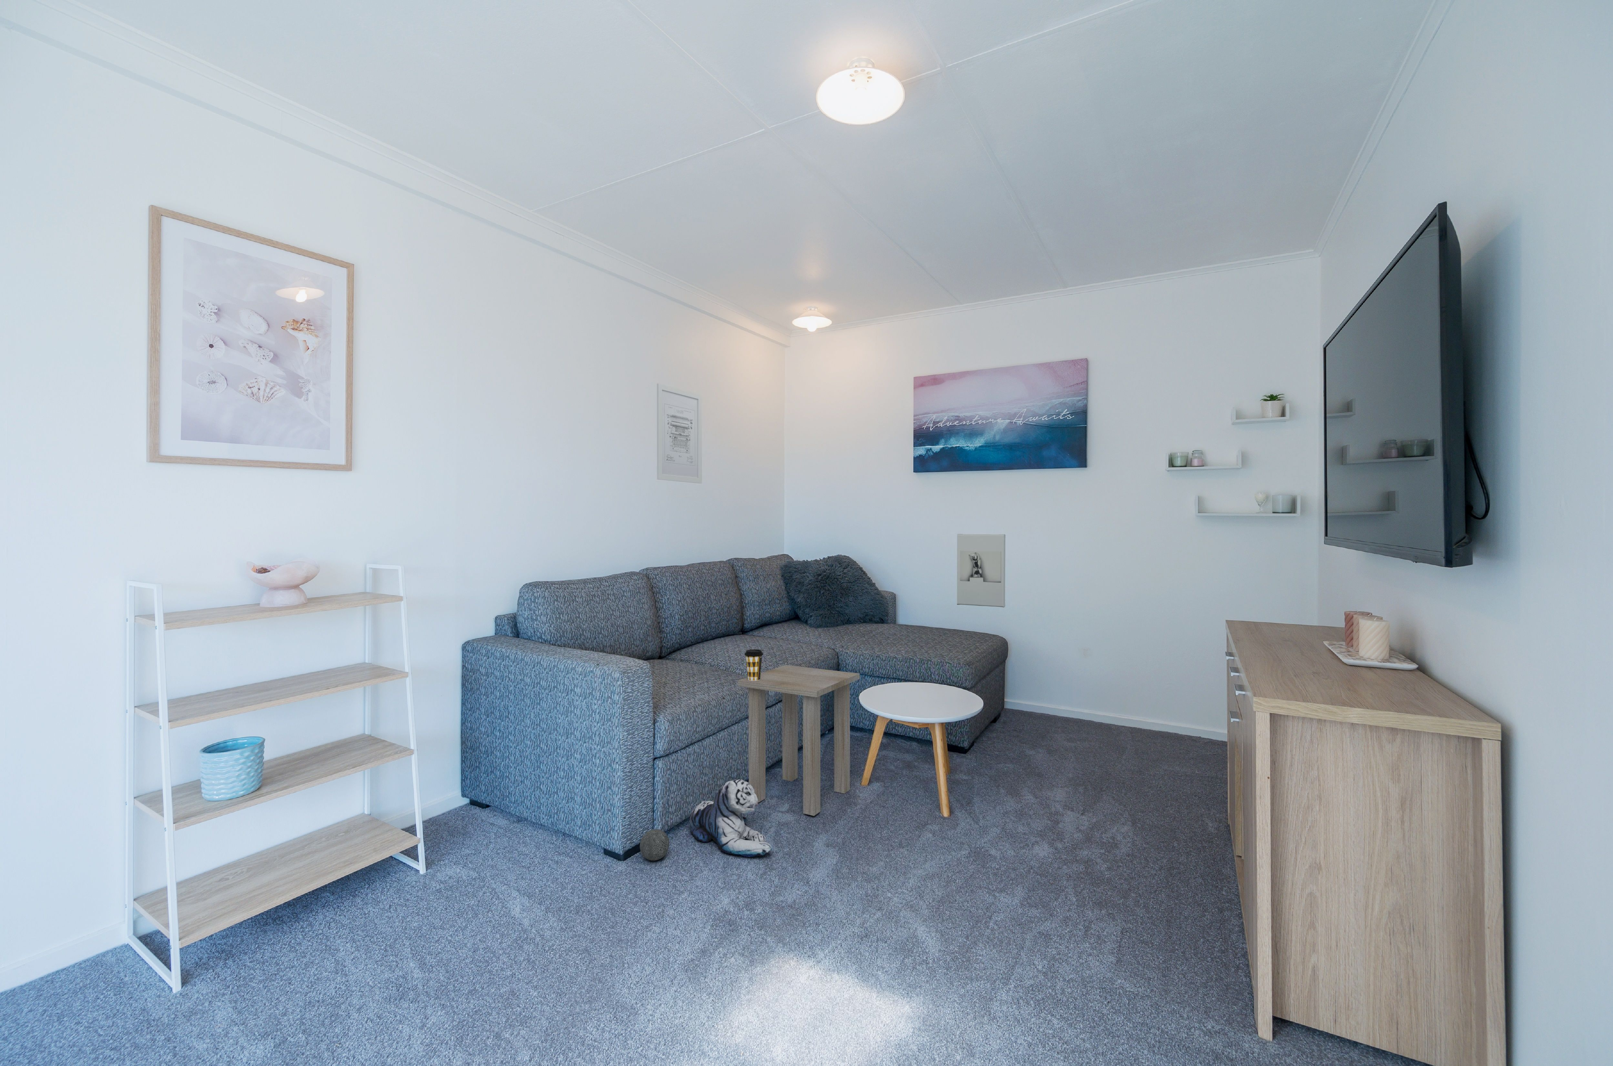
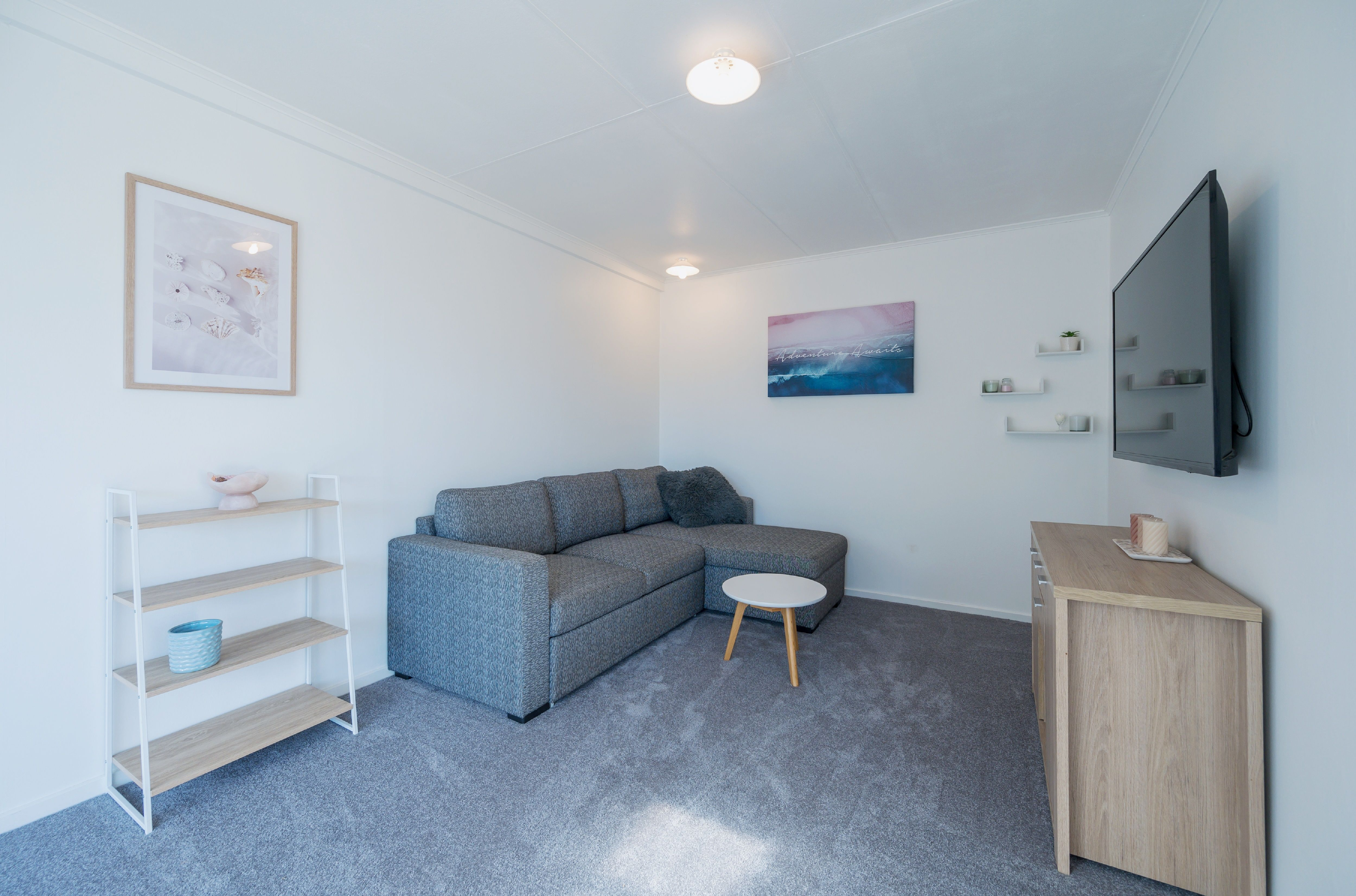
- decorative ball [640,828,670,861]
- plush toy [689,778,772,857]
- coffee cup [745,648,764,681]
- wall art [657,383,702,483]
- side table [738,665,860,816]
- wall sculpture [956,533,1006,608]
